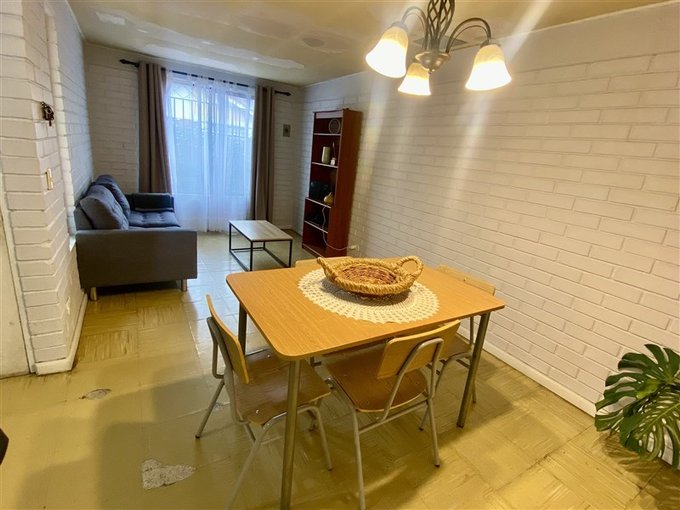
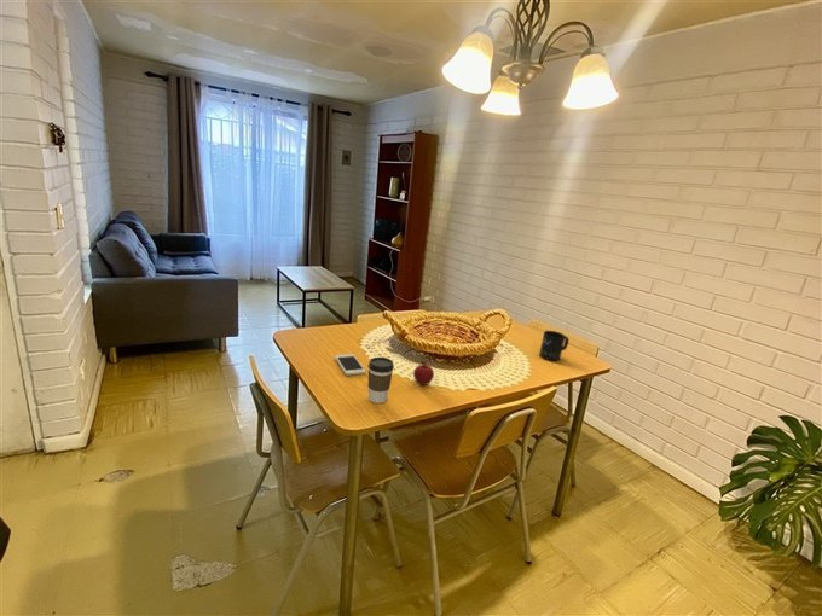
+ mug [538,330,571,361]
+ smartphone [334,353,366,377]
+ coffee cup [366,356,395,405]
+ apple [412,360,435,387]
